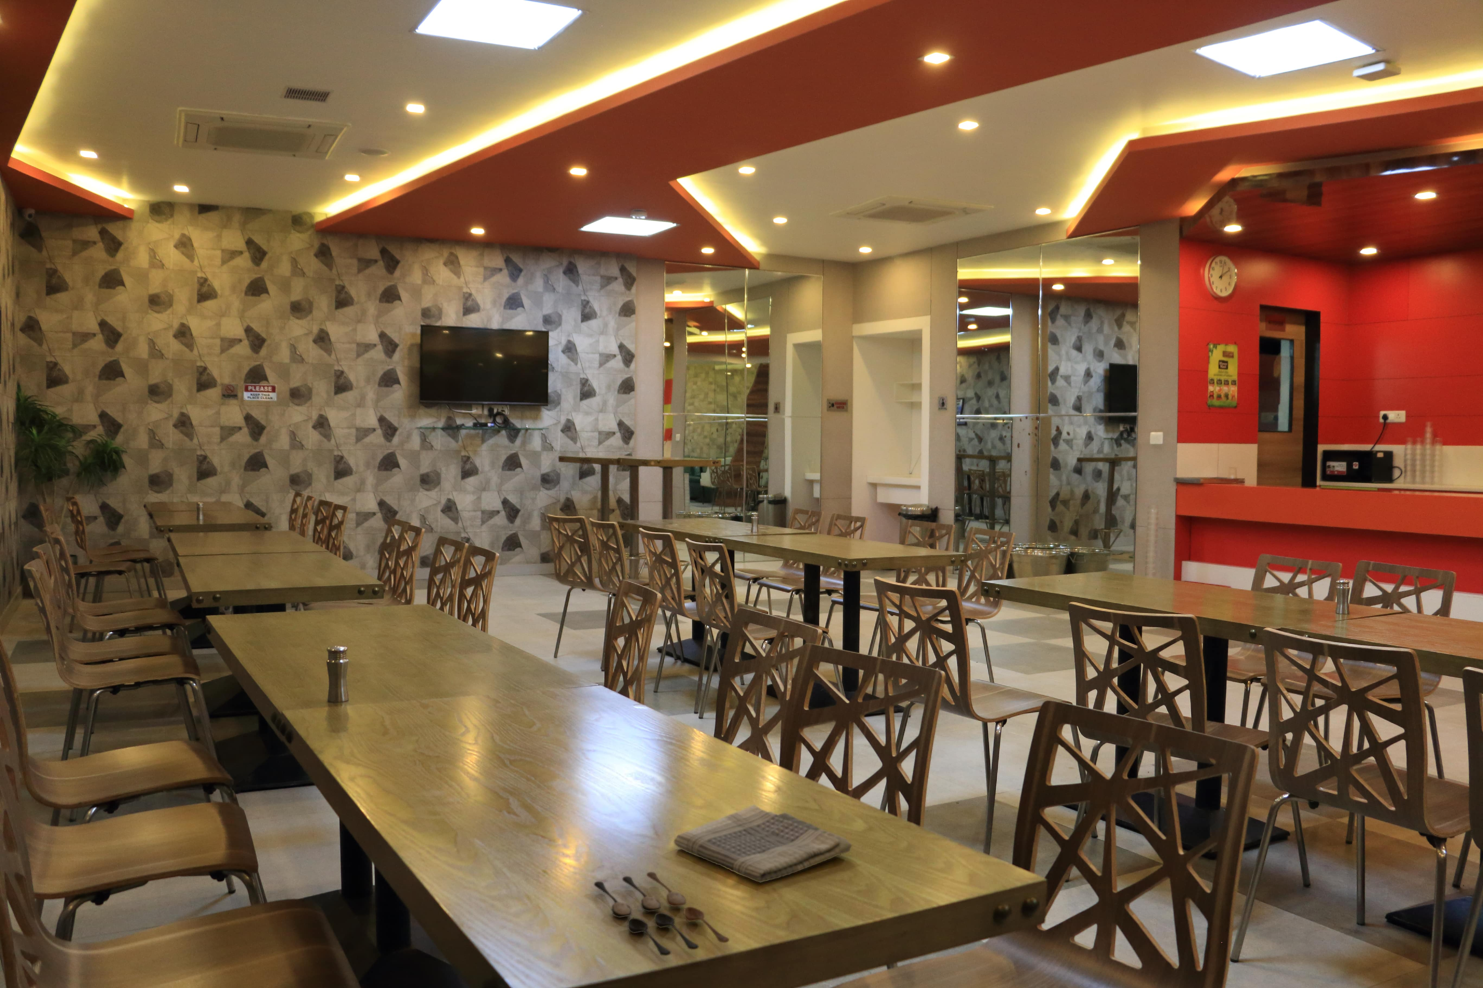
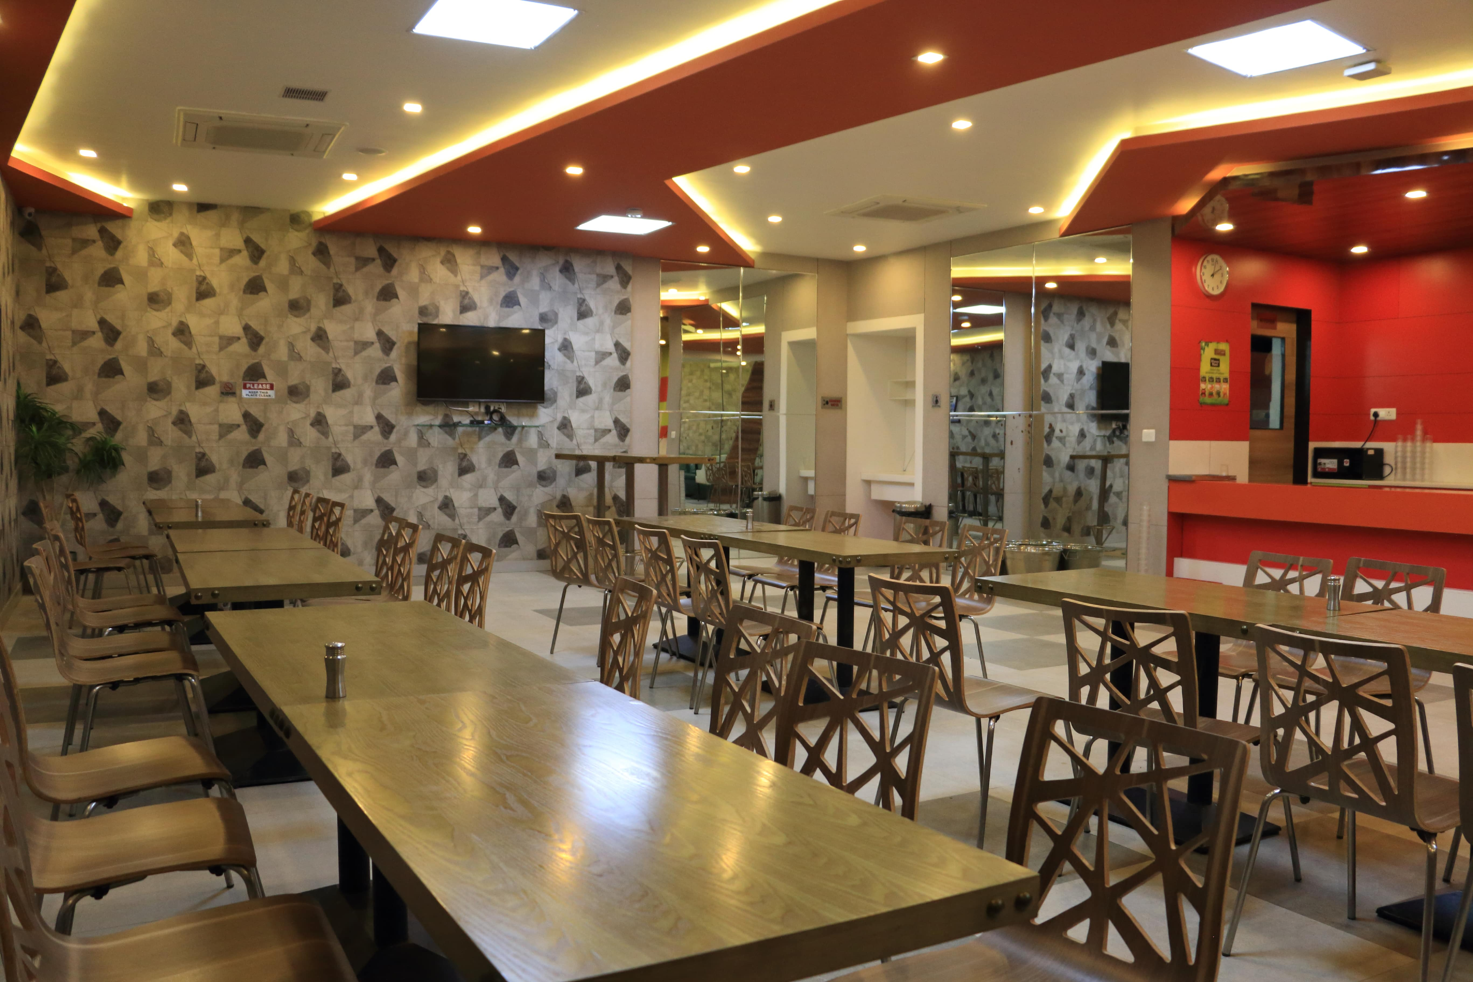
- spoon [594,871,729,956]
- dish towel [673,805,852,883]
